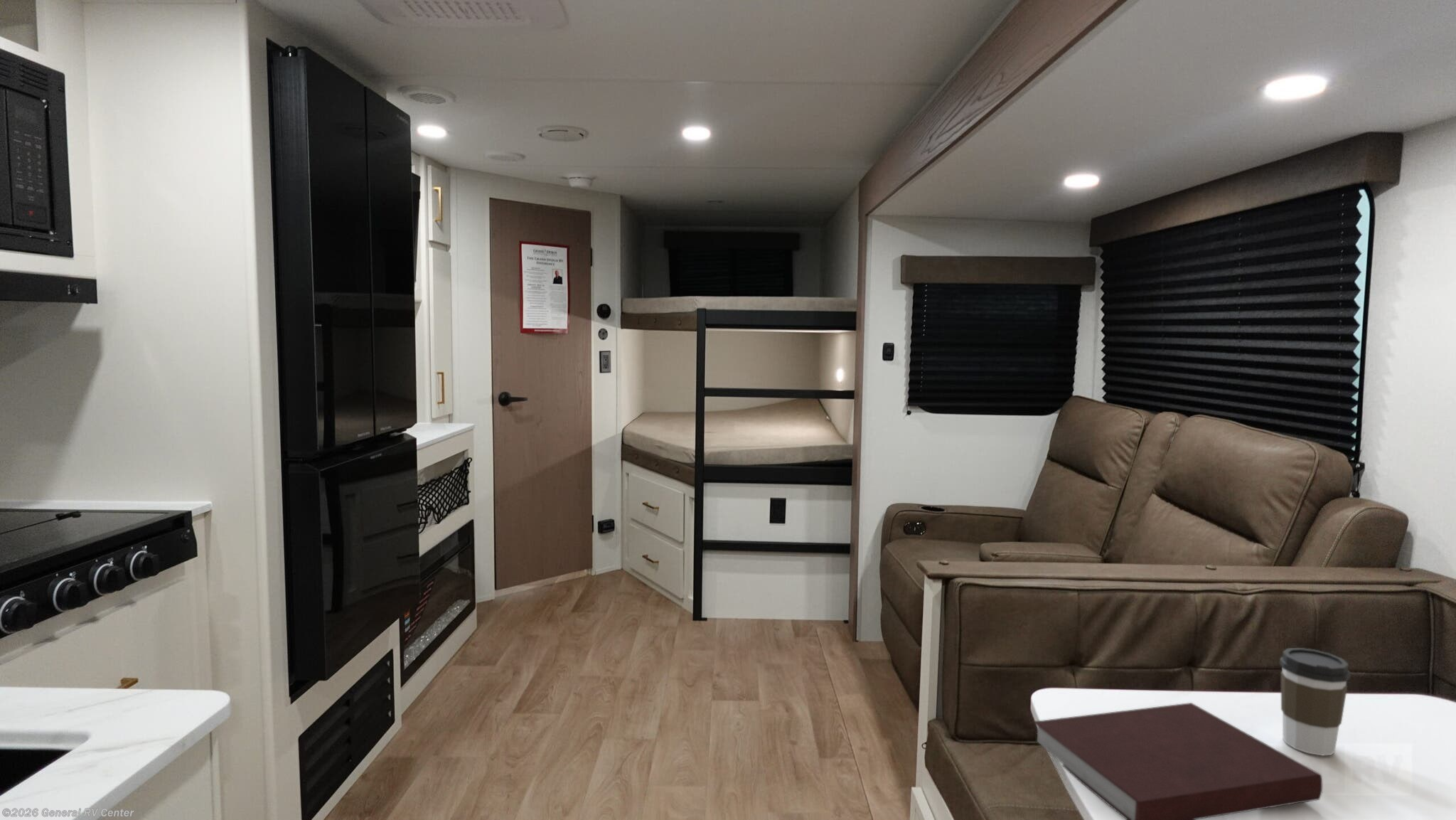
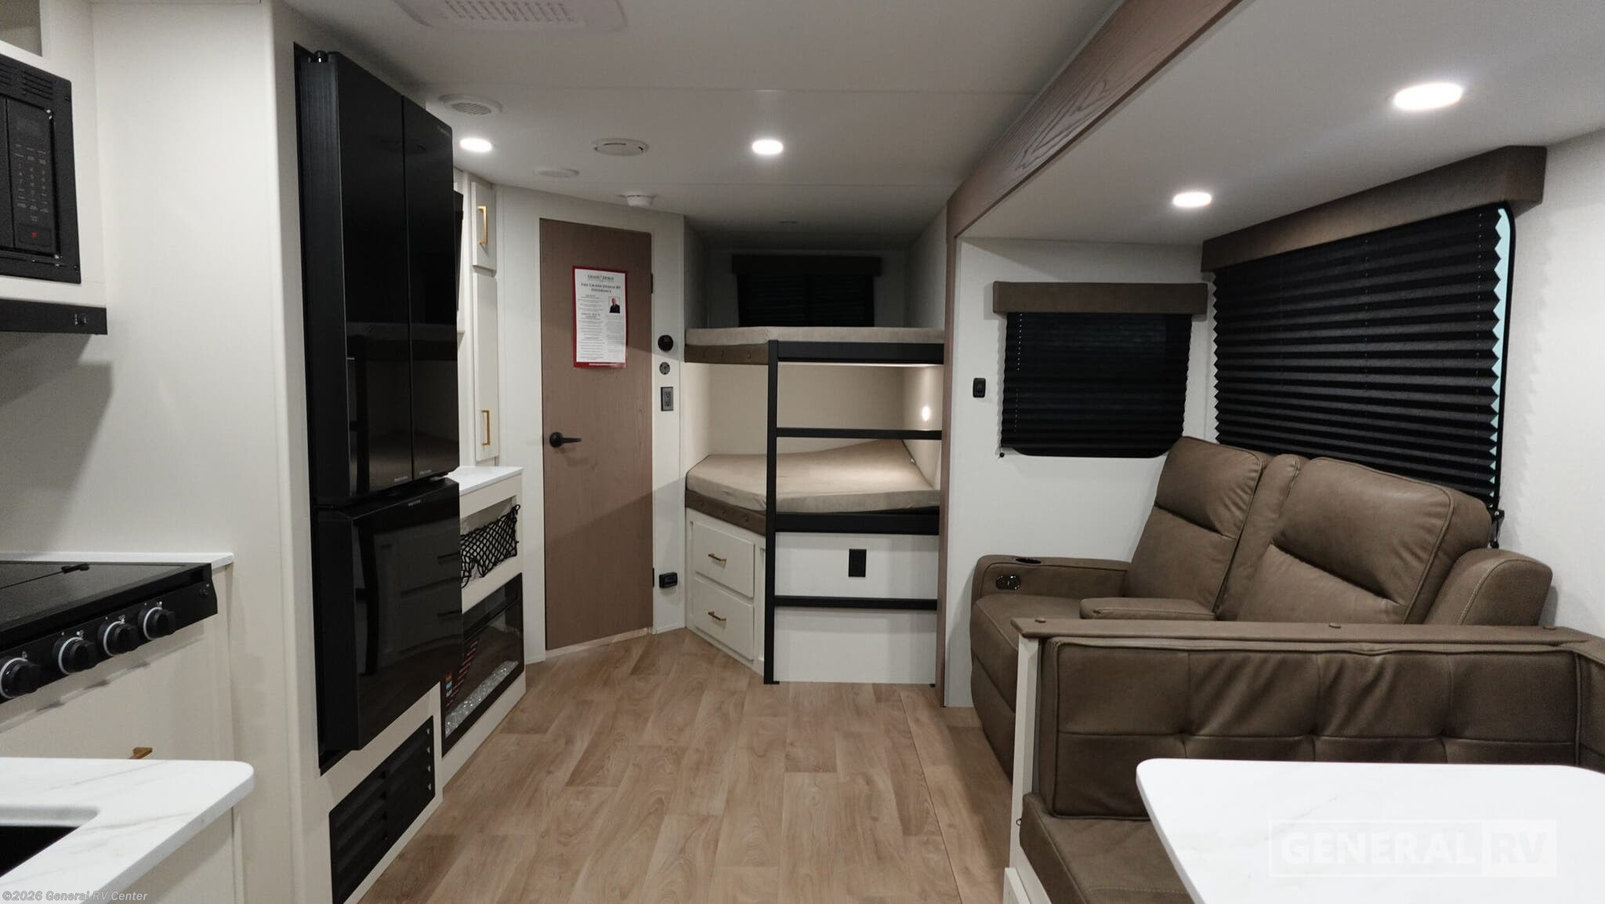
- notebook [1032,702,1323,820]
- coffee cup [1278,647,1351,757]
